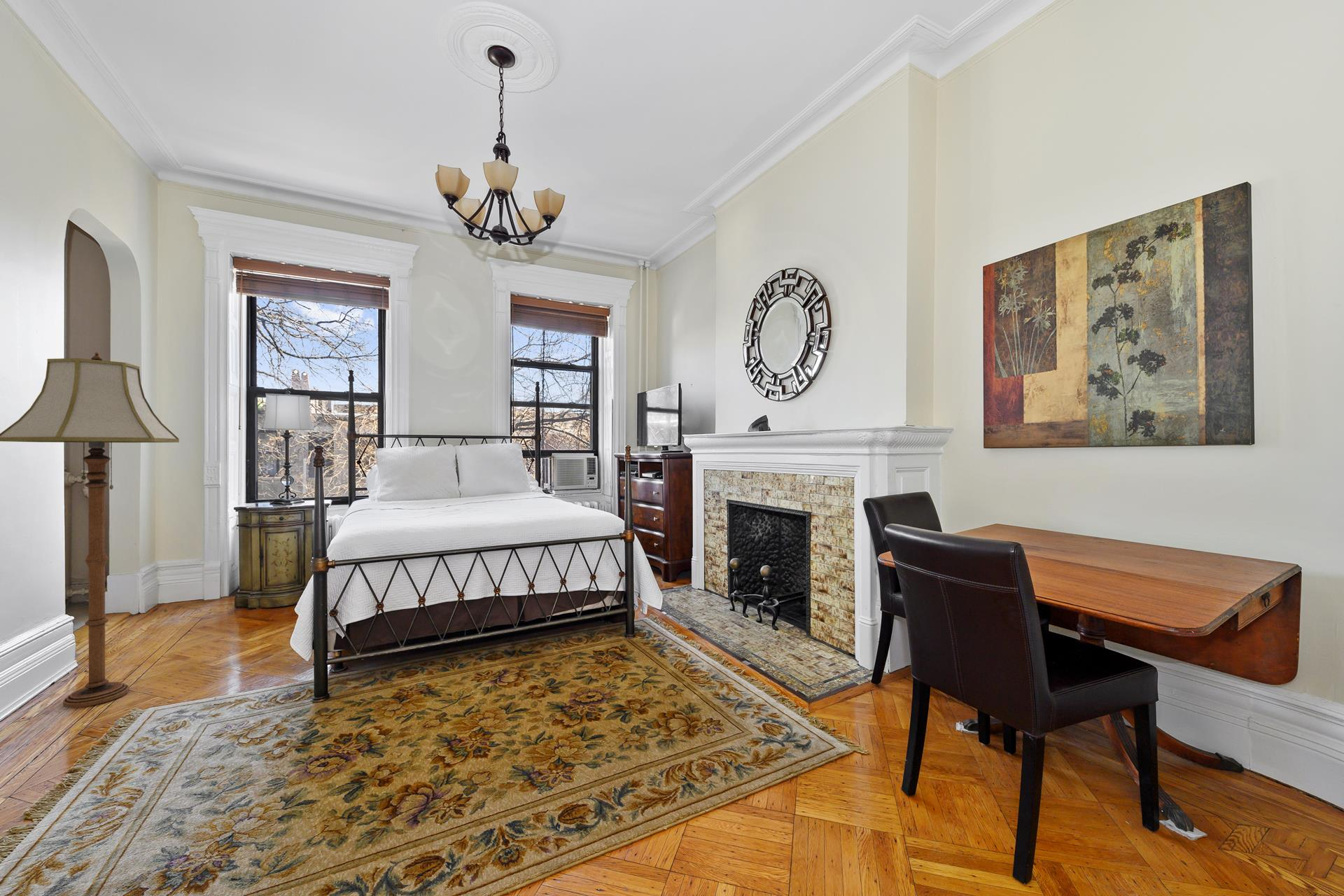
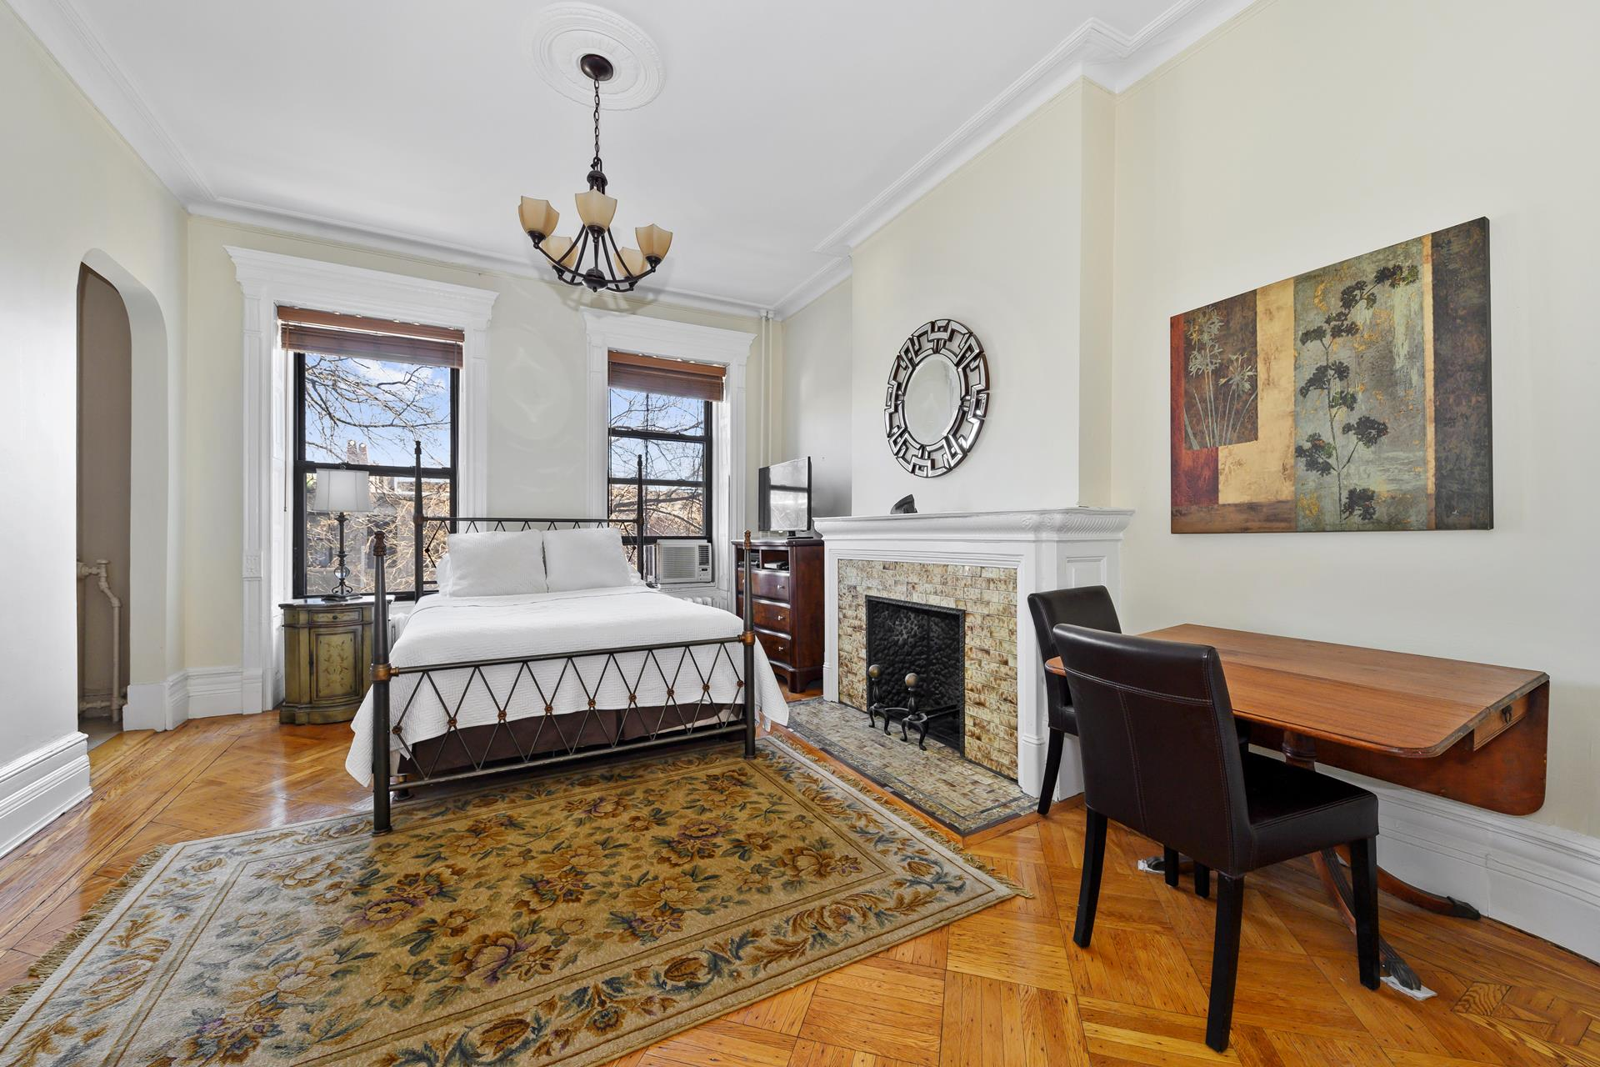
- floor lamp [0,351,180,708]
